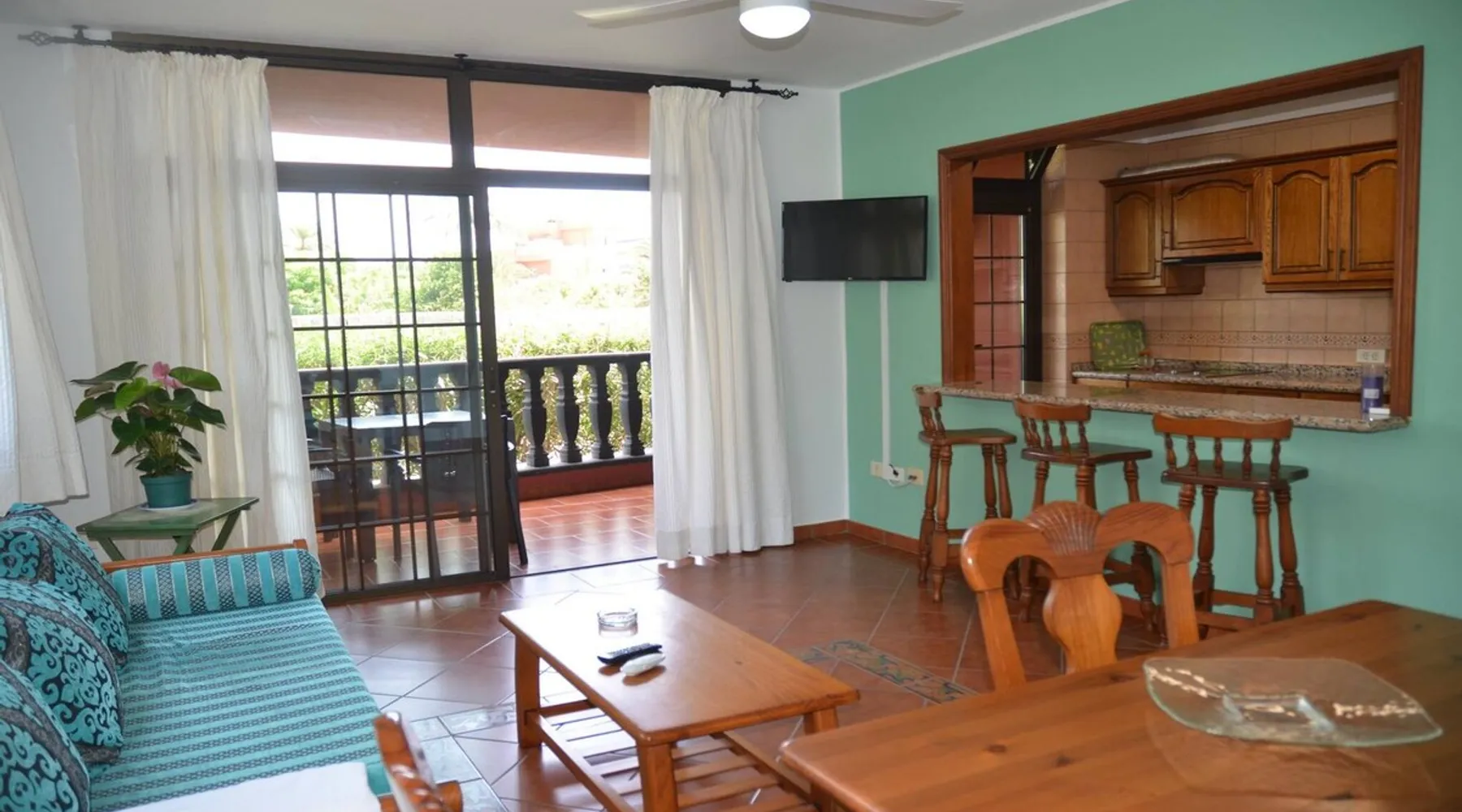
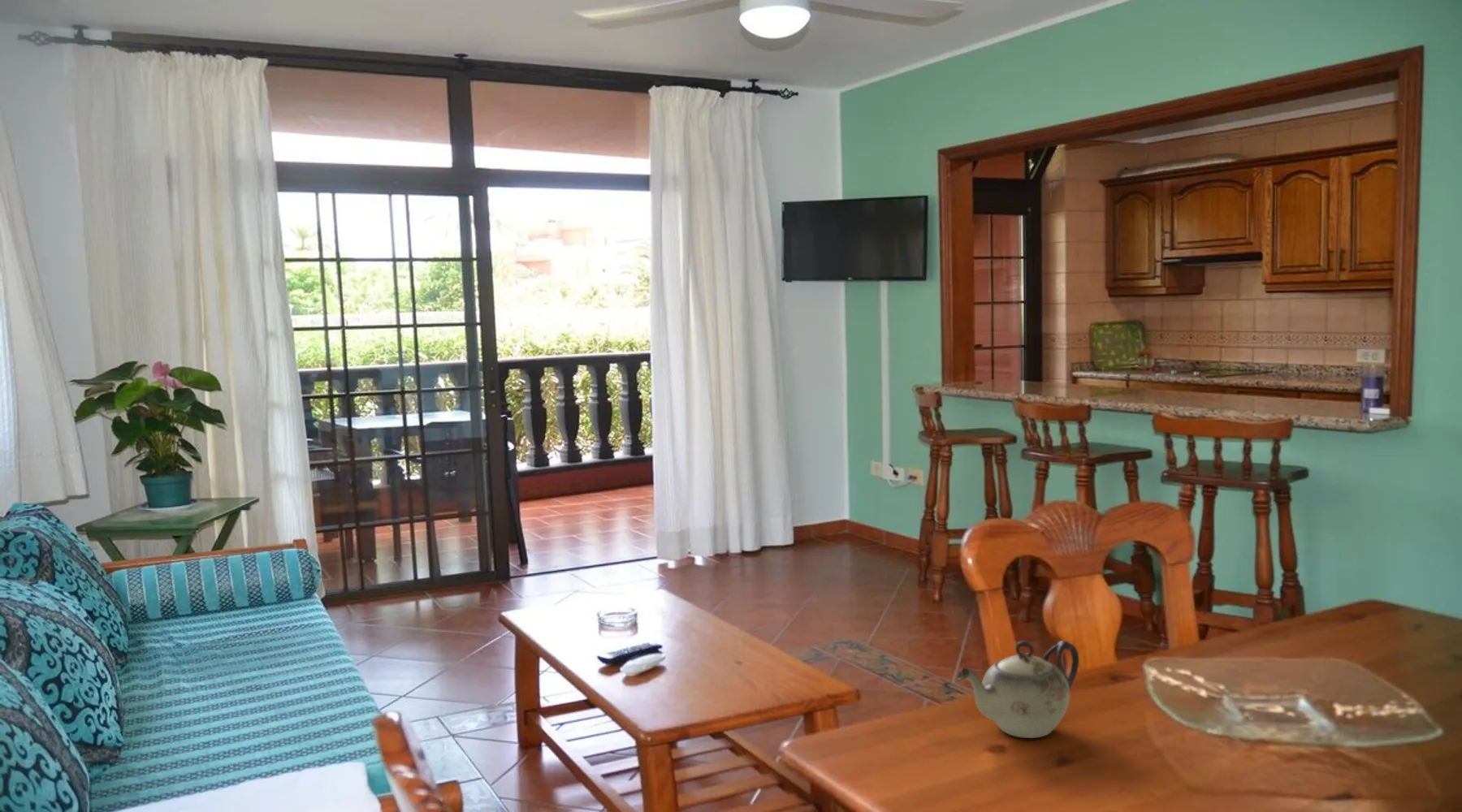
+ teapot [955,639,1080,739]
